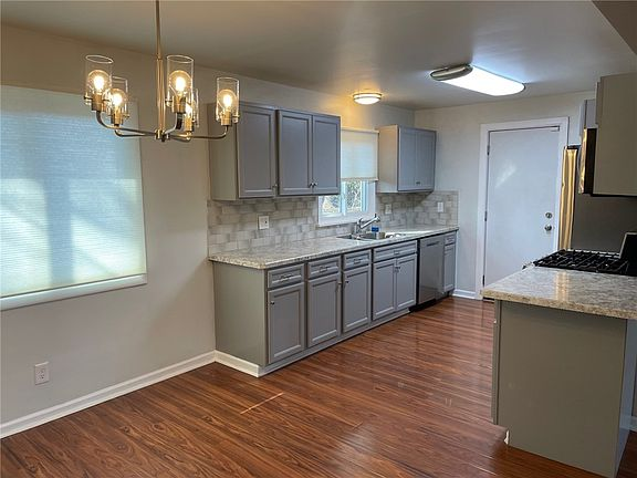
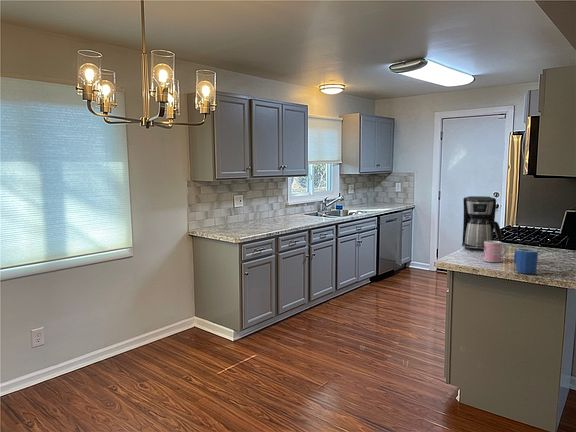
+ coffee maker [461,195,503,250]
+ mug [483,241,508,263]
+ mug [513,248,539,275]
